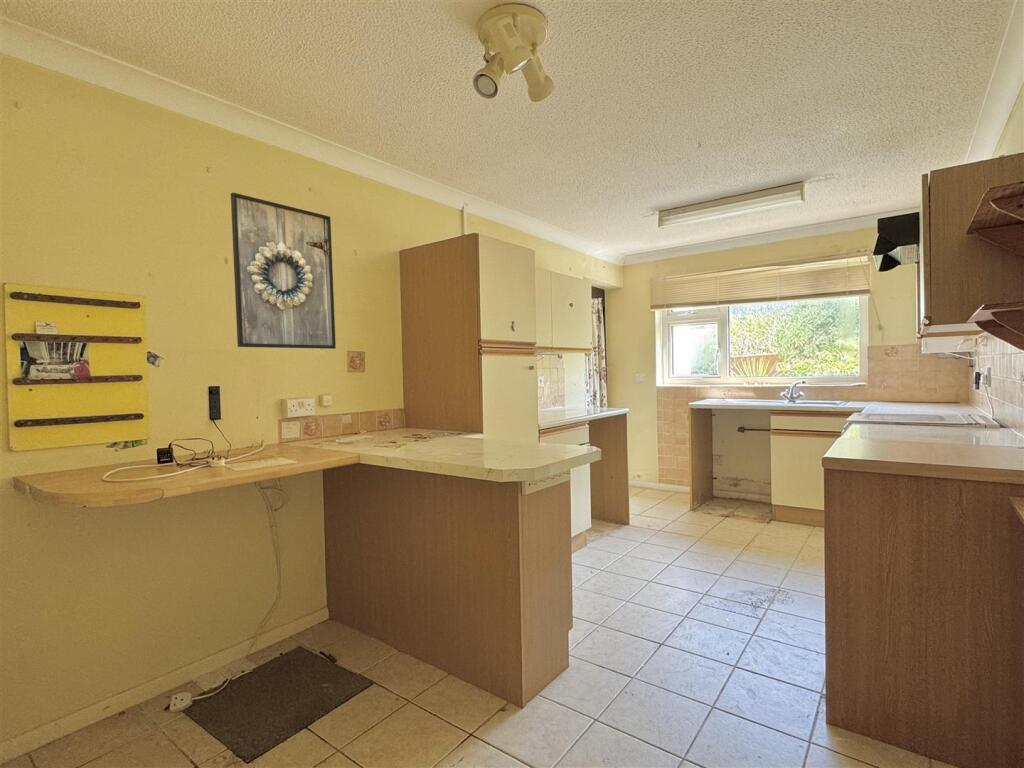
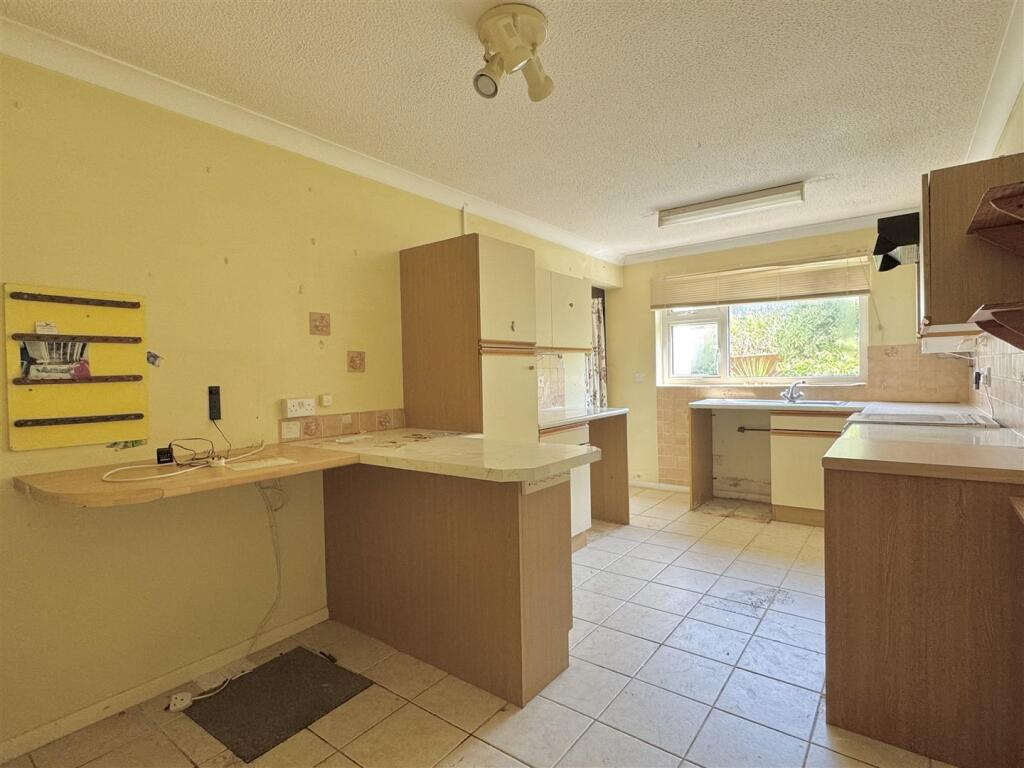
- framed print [230,191,337,350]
